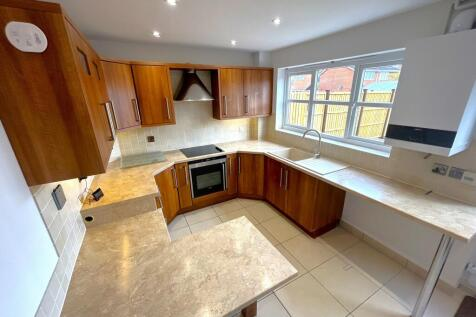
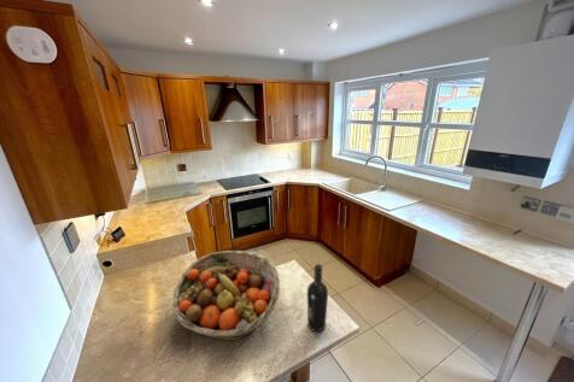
+ fruit basket [171,249,281,342]
+ wine bottle [306,263,329,333]
